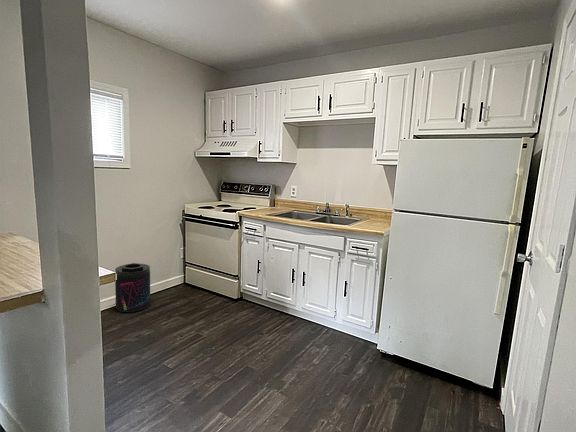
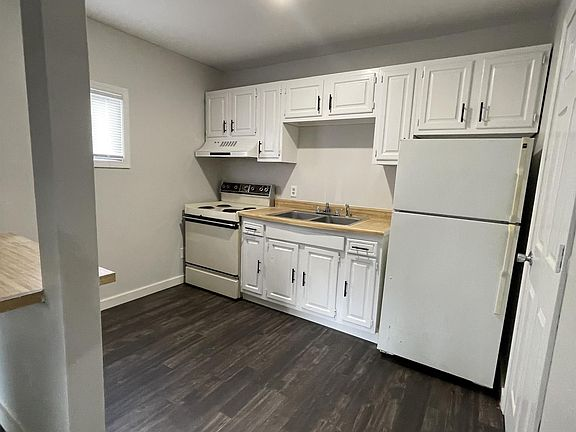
- supplement container [114,262,151,313]
